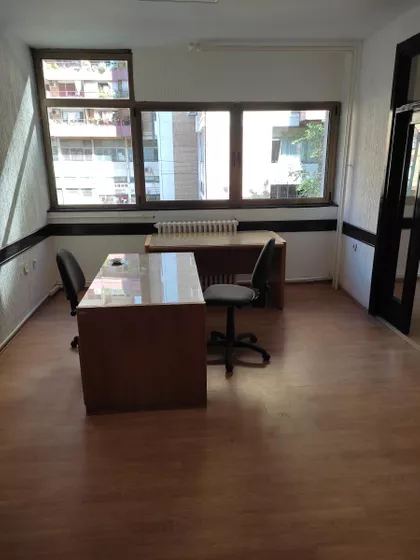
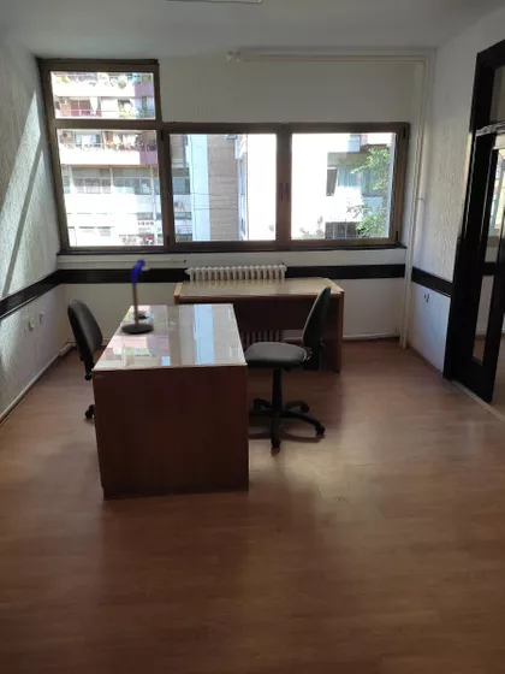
+ desk lamp [119,258,155,335]
